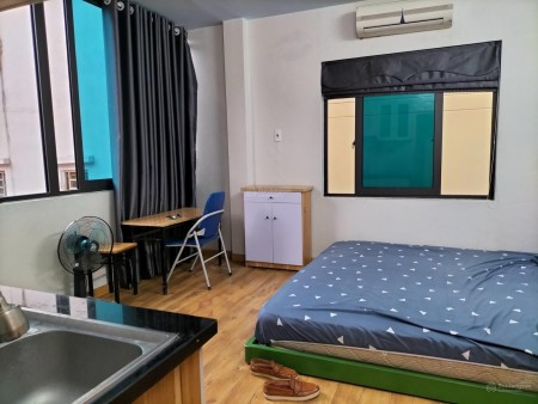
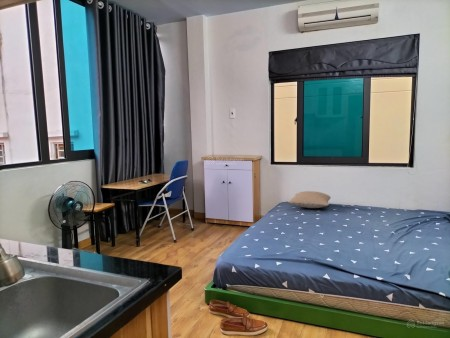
+ pillow [287,190,332,209]
